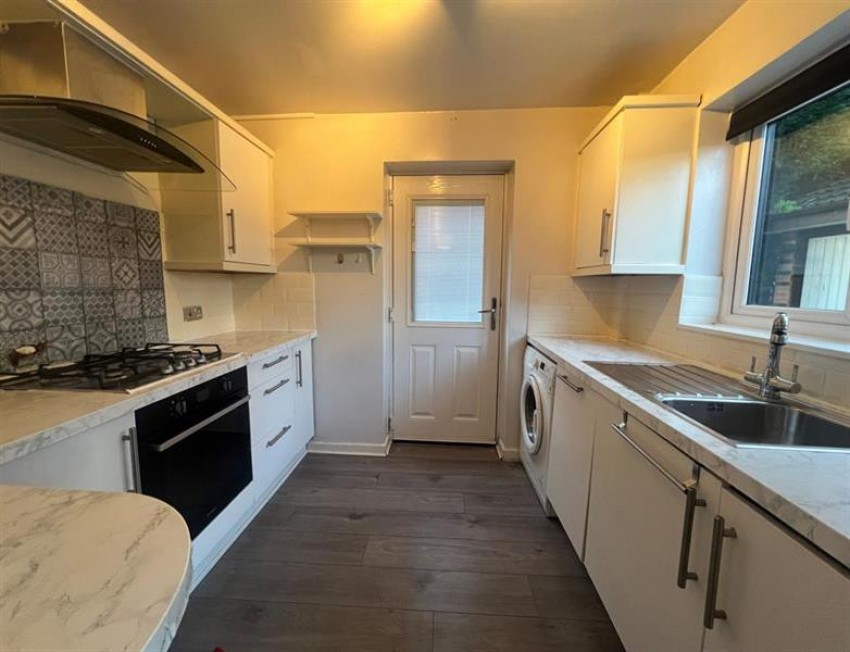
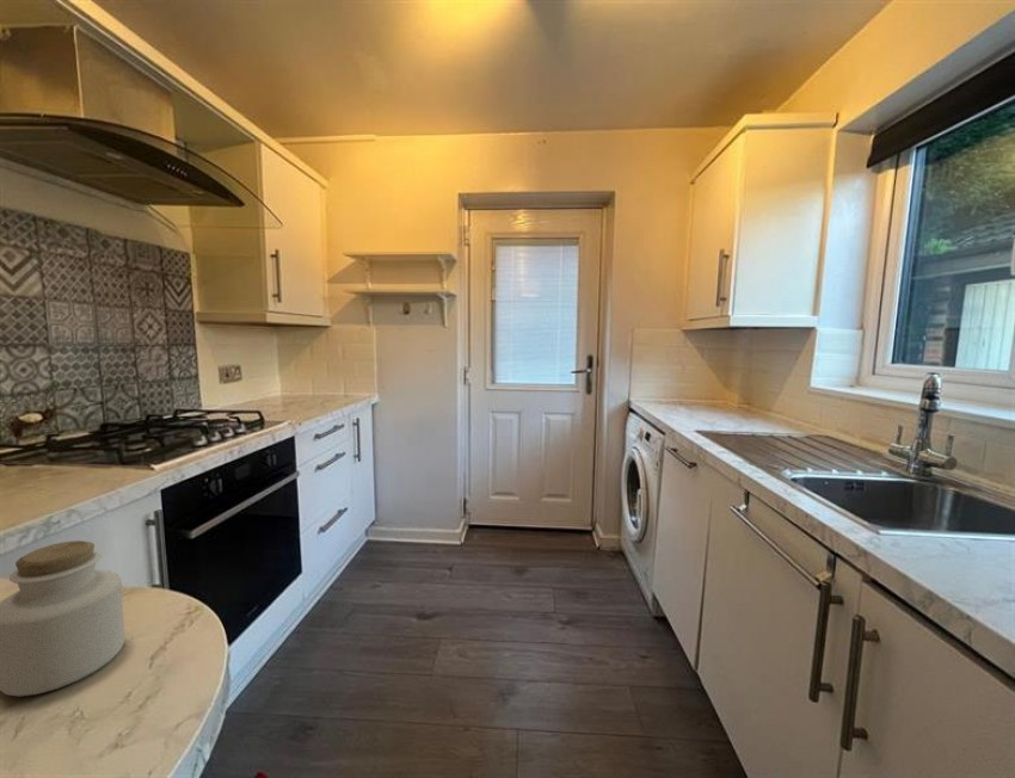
+ jar [0,539,127,698]
